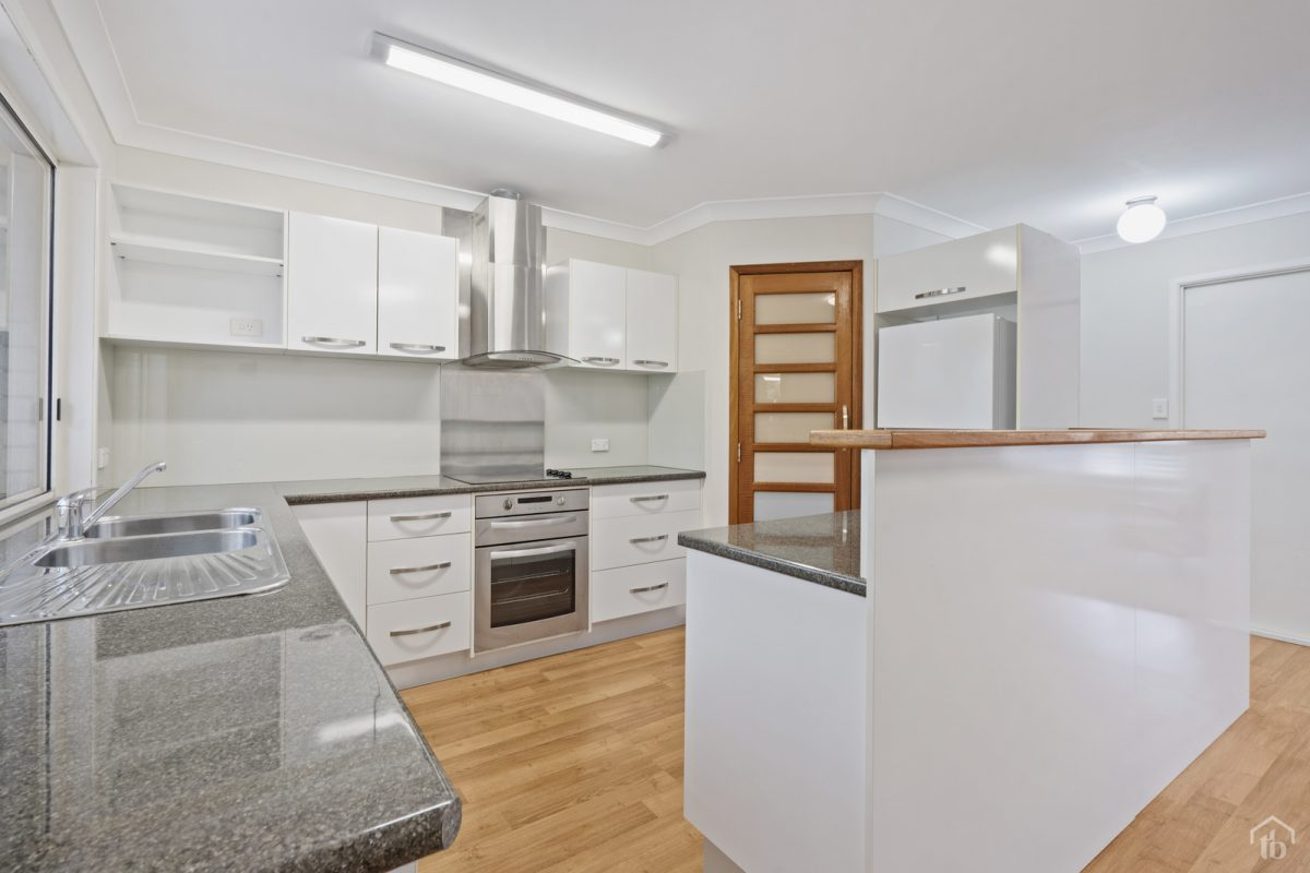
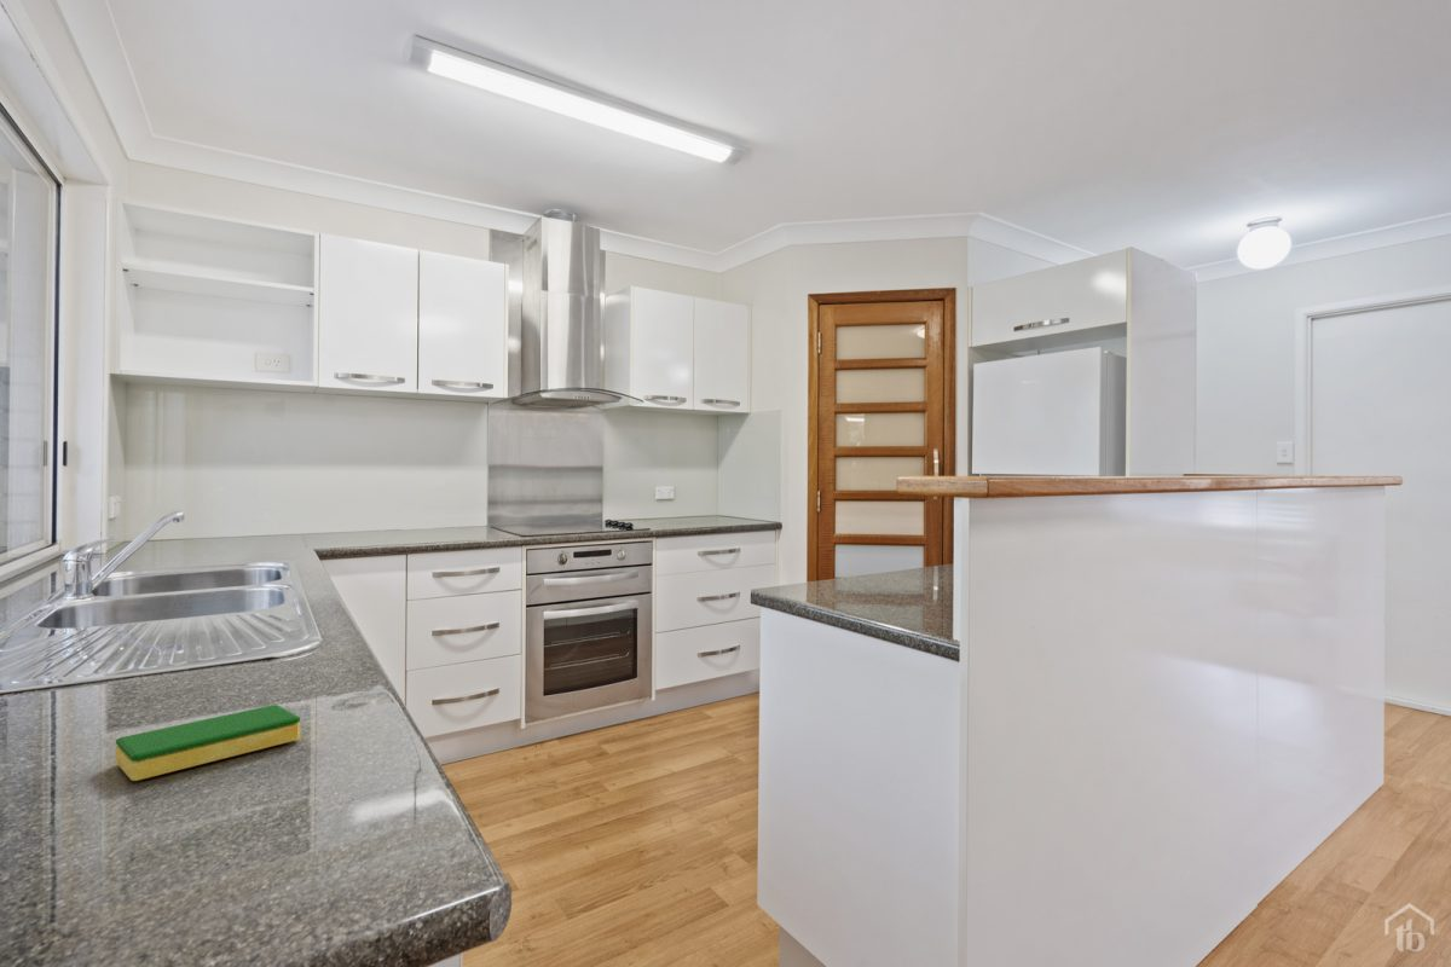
+ dish sponge [115,703,301,782]
